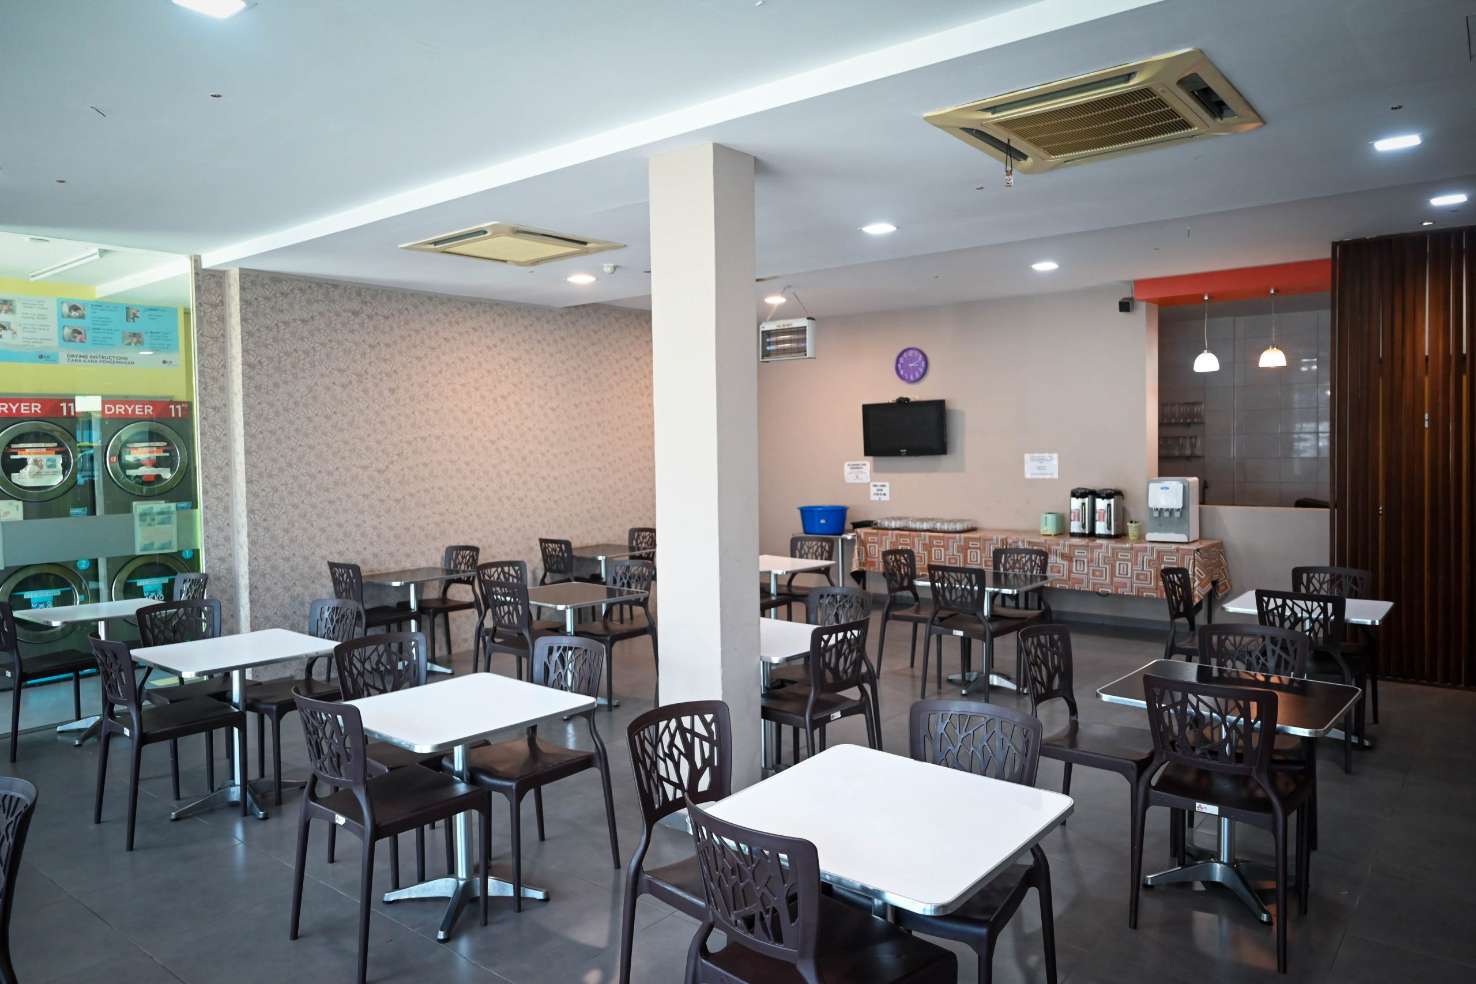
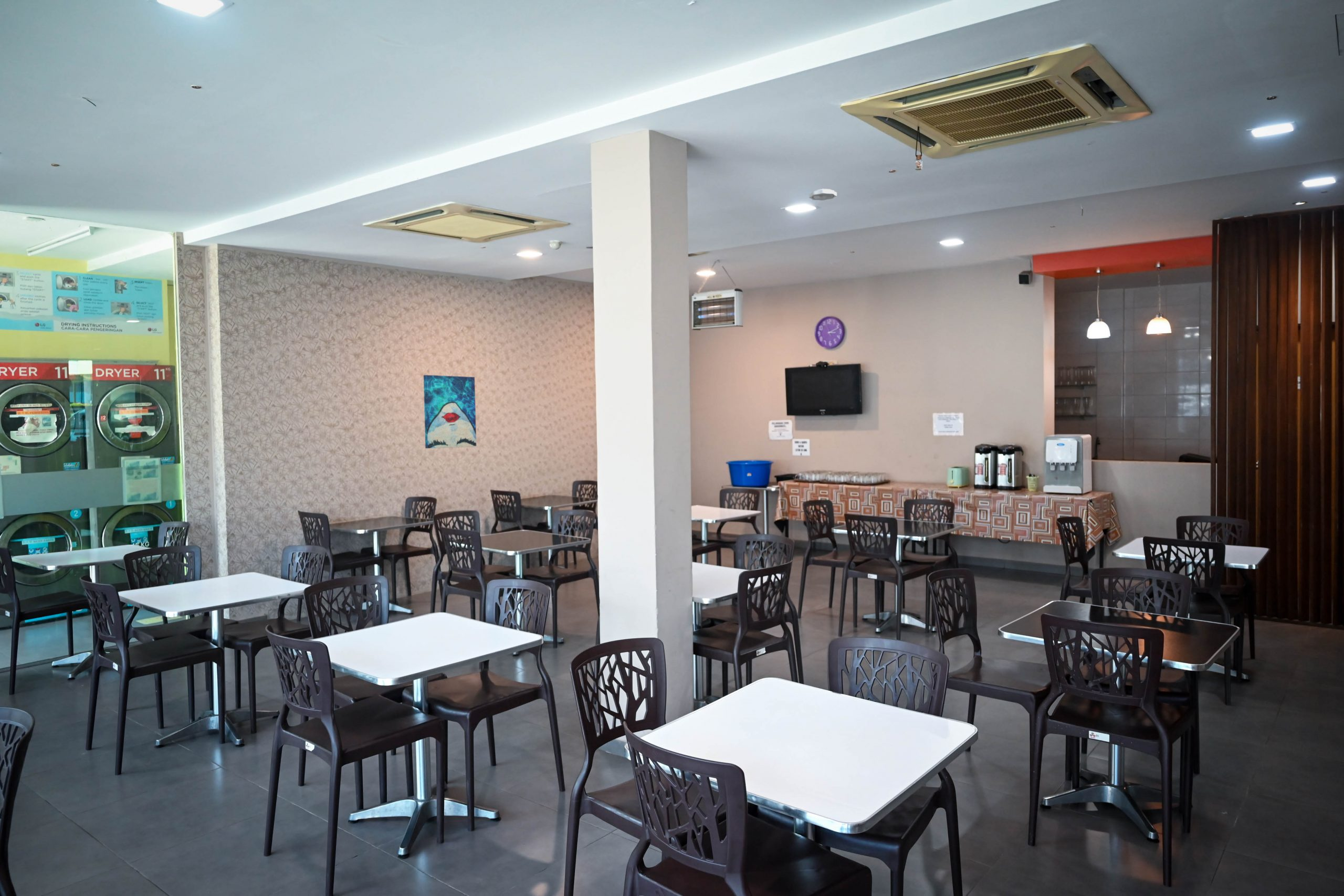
+ smoke detector [808,188,837,201]
+ wall art [423,374,477,449]
